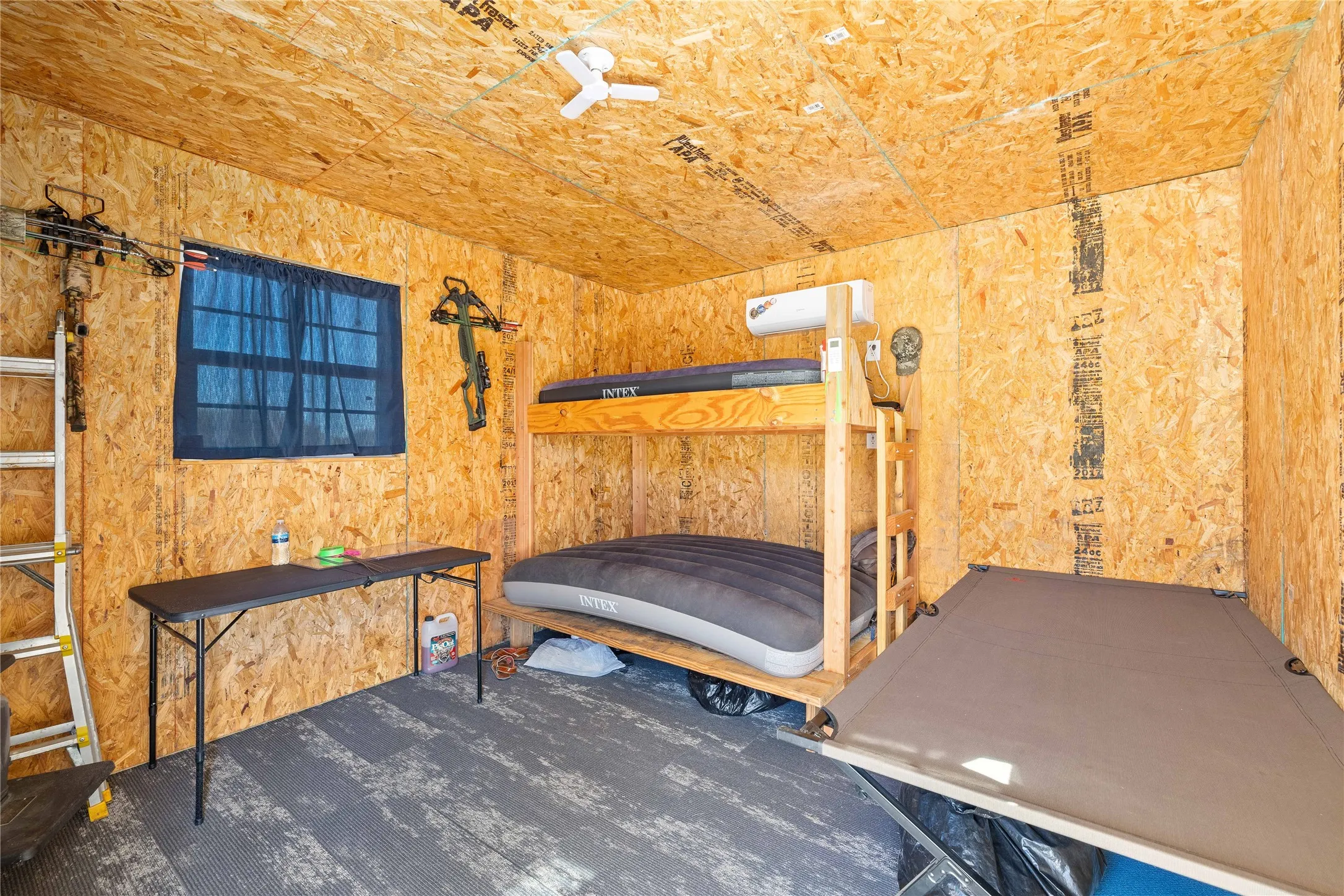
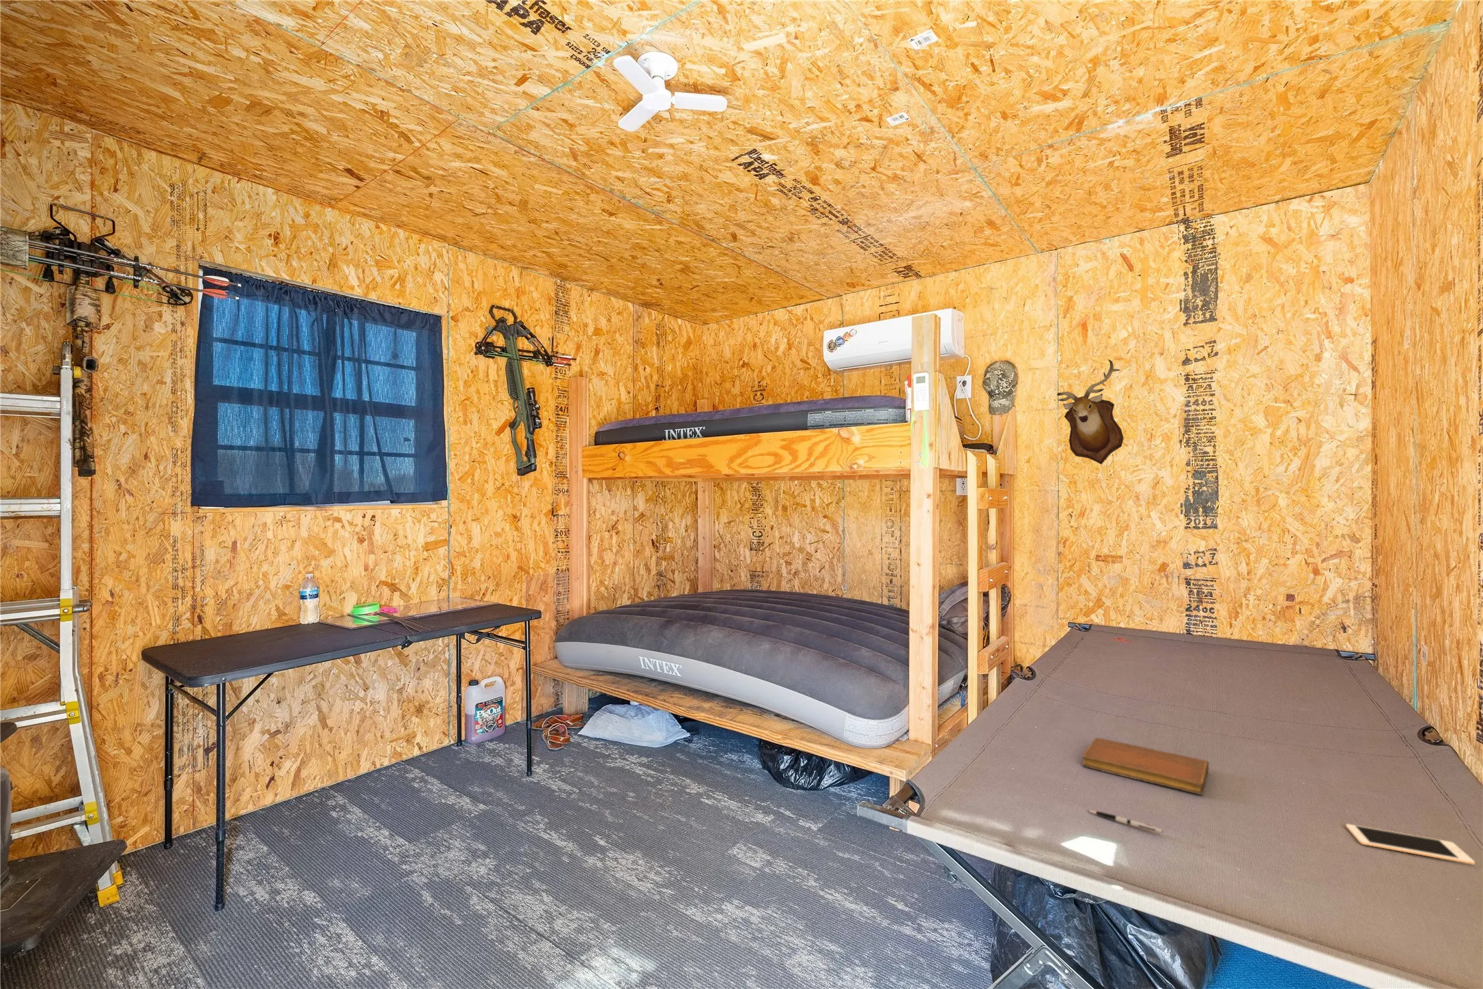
+ cell phone [1345,823,1475,865]
+ notebook [1081,737,1209,796]
+ pen [1086,809,1163,834]
+ mounted trophy [1056,359,1124,465]
